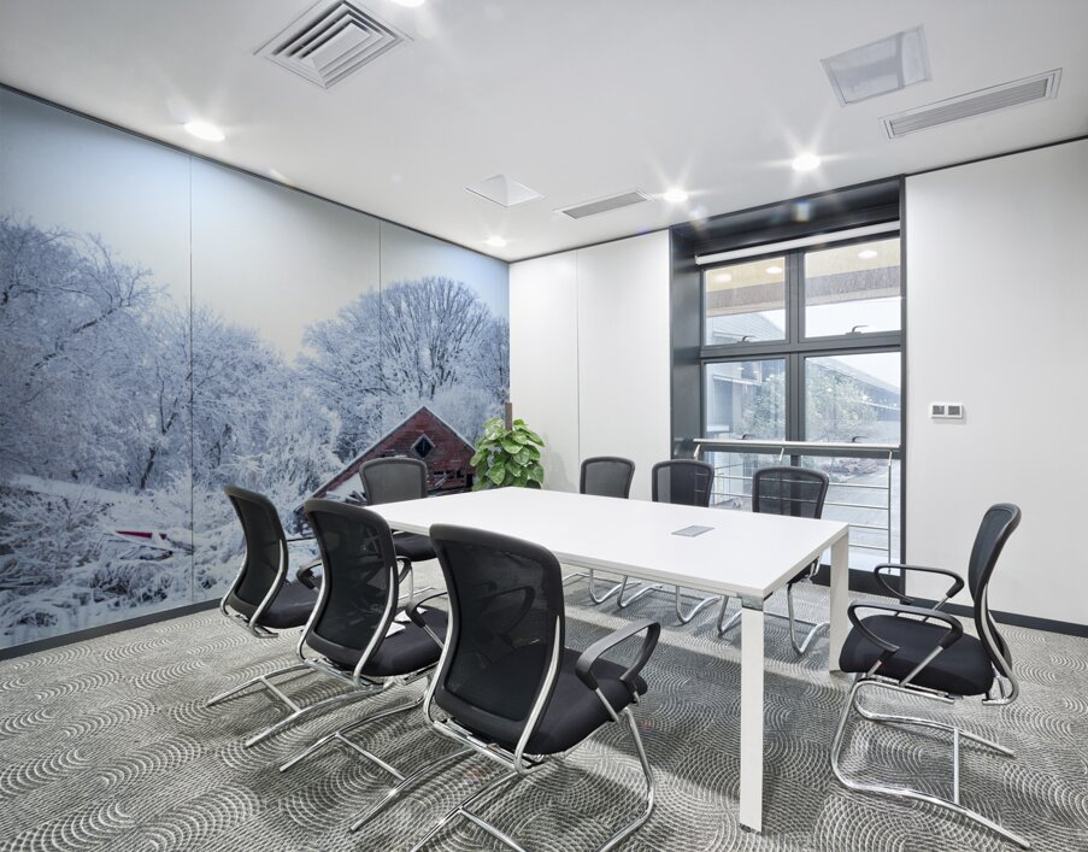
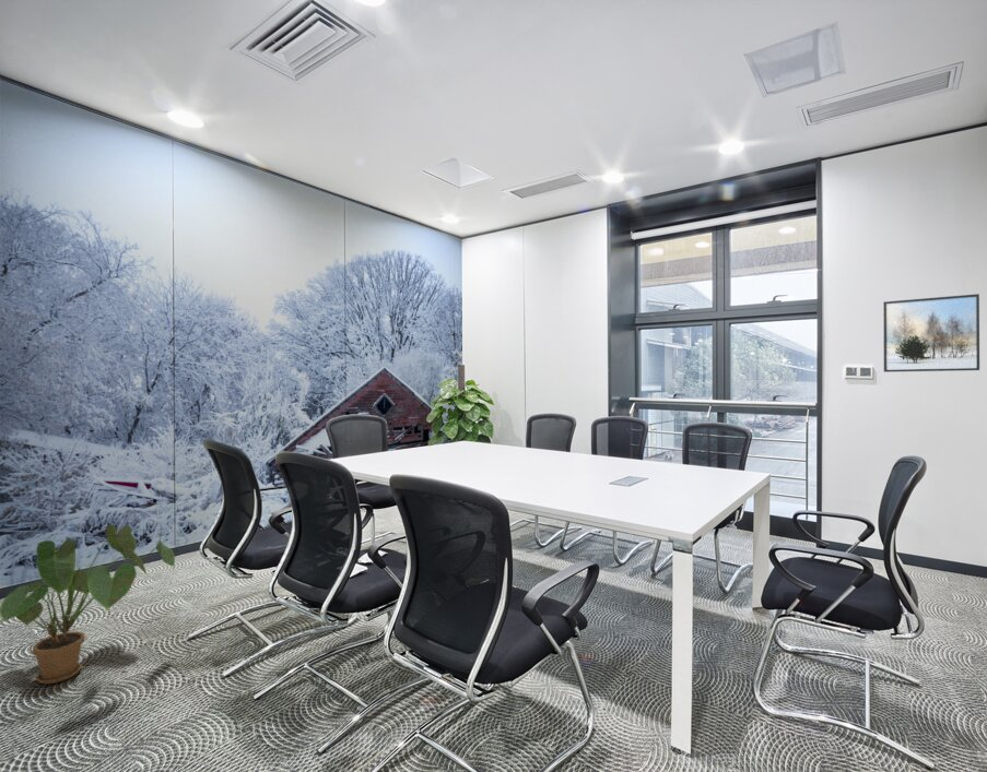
+ house plant [0,524,176,685]
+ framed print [882,293,980,373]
